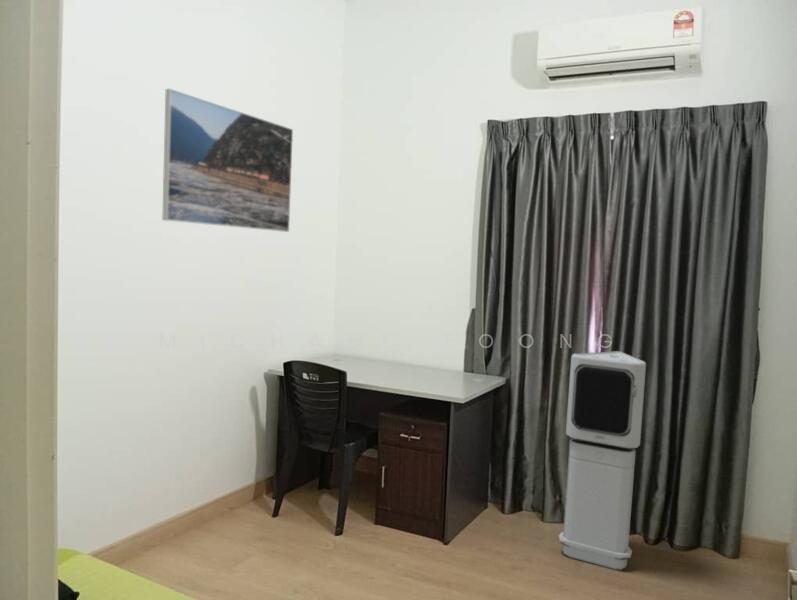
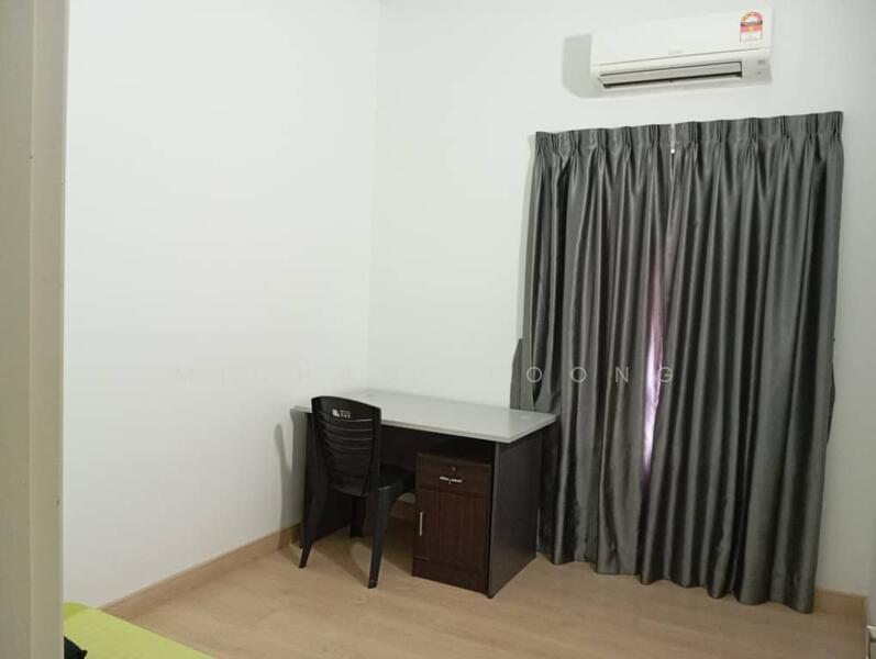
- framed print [161,88,294,233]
- air purifier [558,350,647,570]
